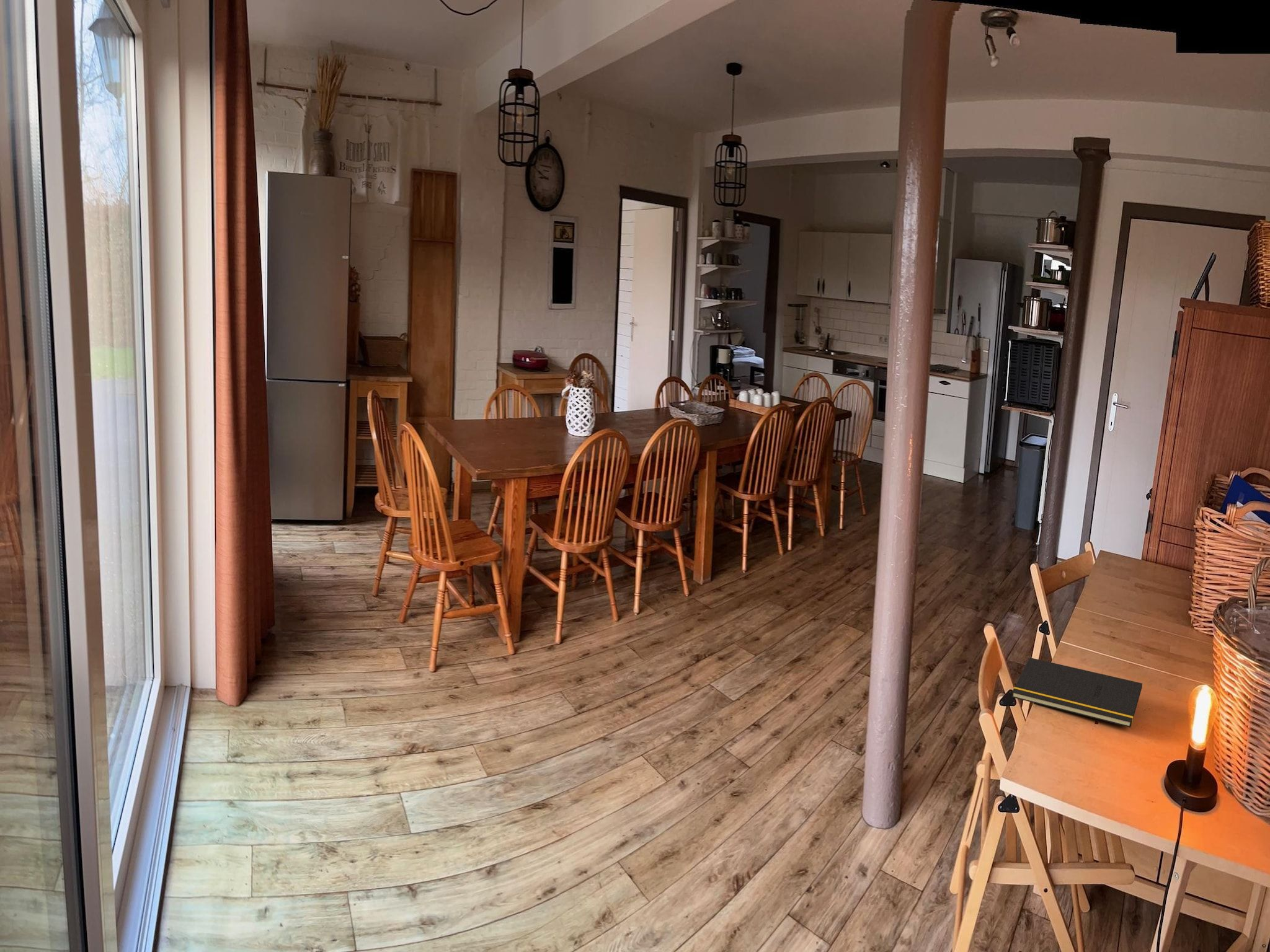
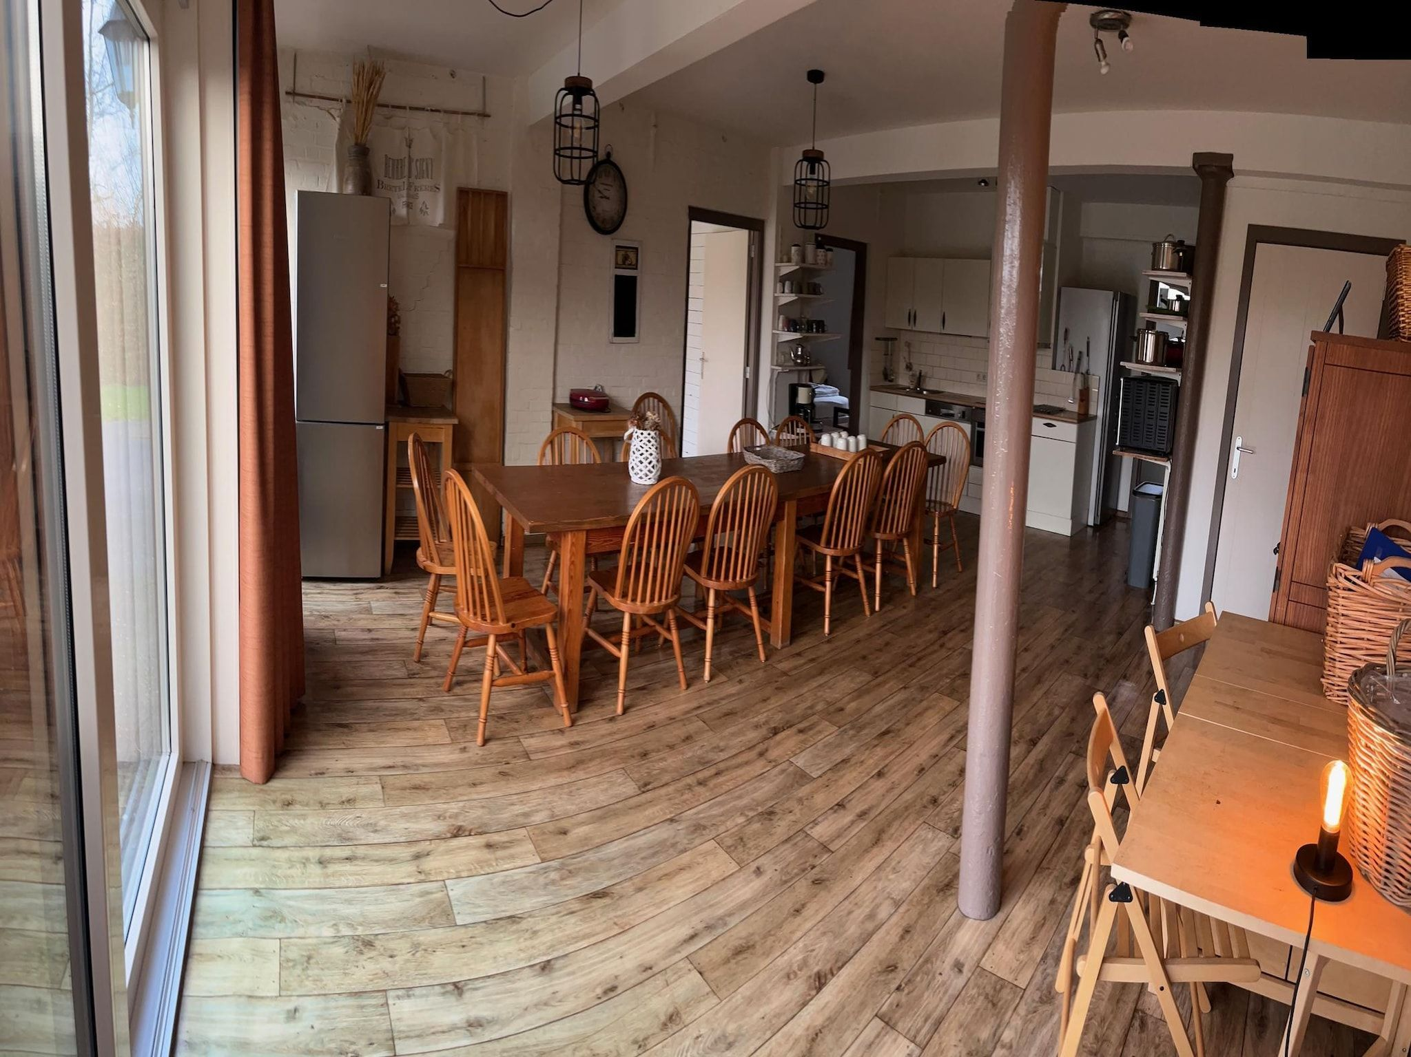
- notepad [1011,657,1143,728]
